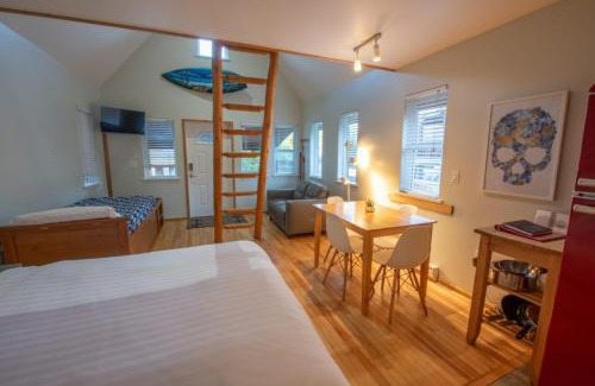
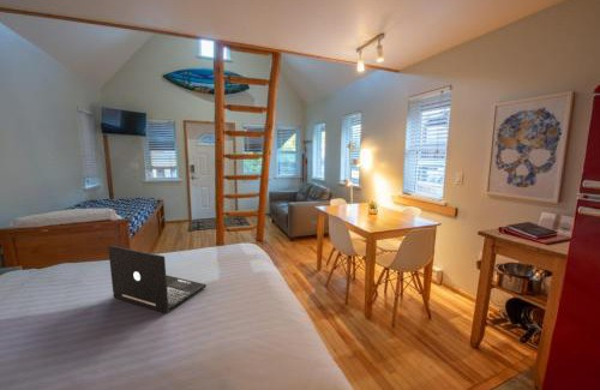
+ laptop [107,245,208,314]
